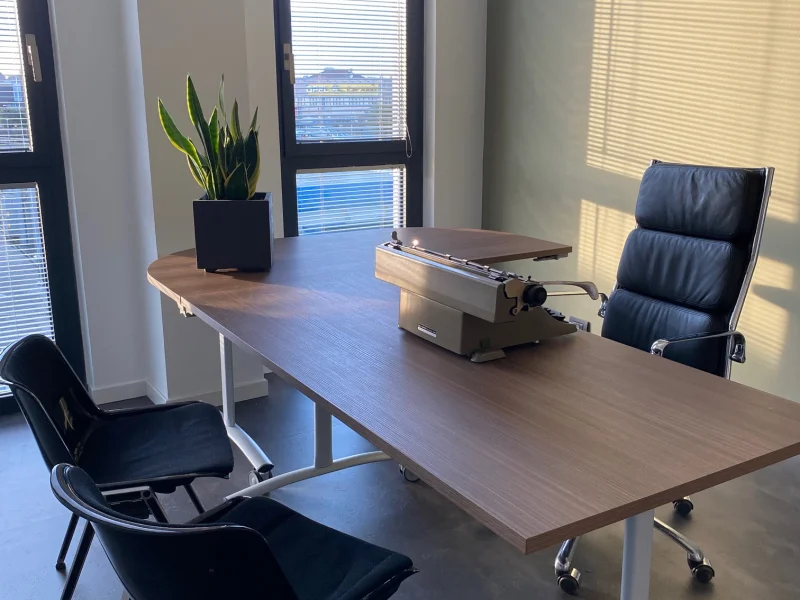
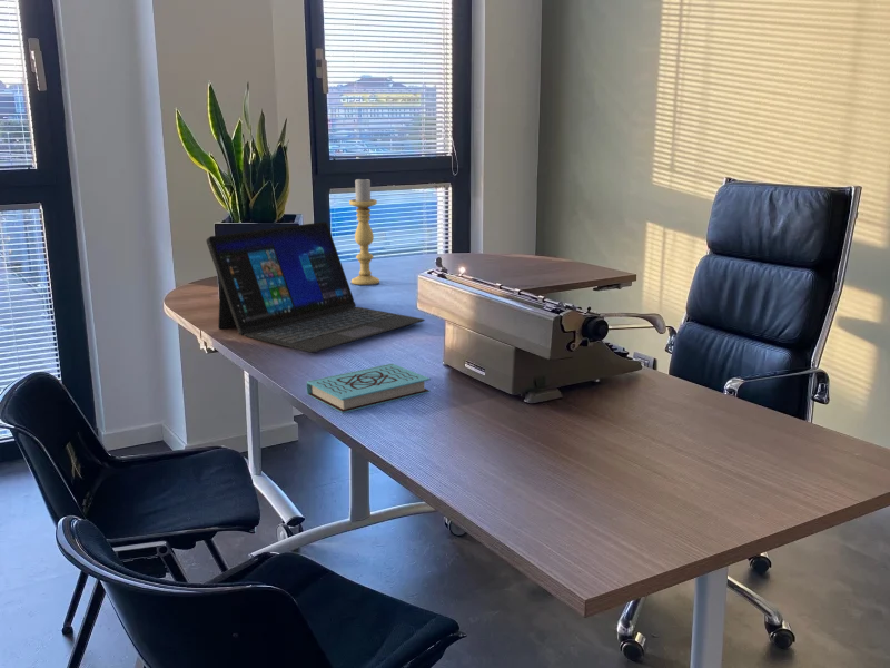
+ candle holder [348,178,380,286]
+ book [306,363,432,414]
+ laptop [205,220,426,354]
